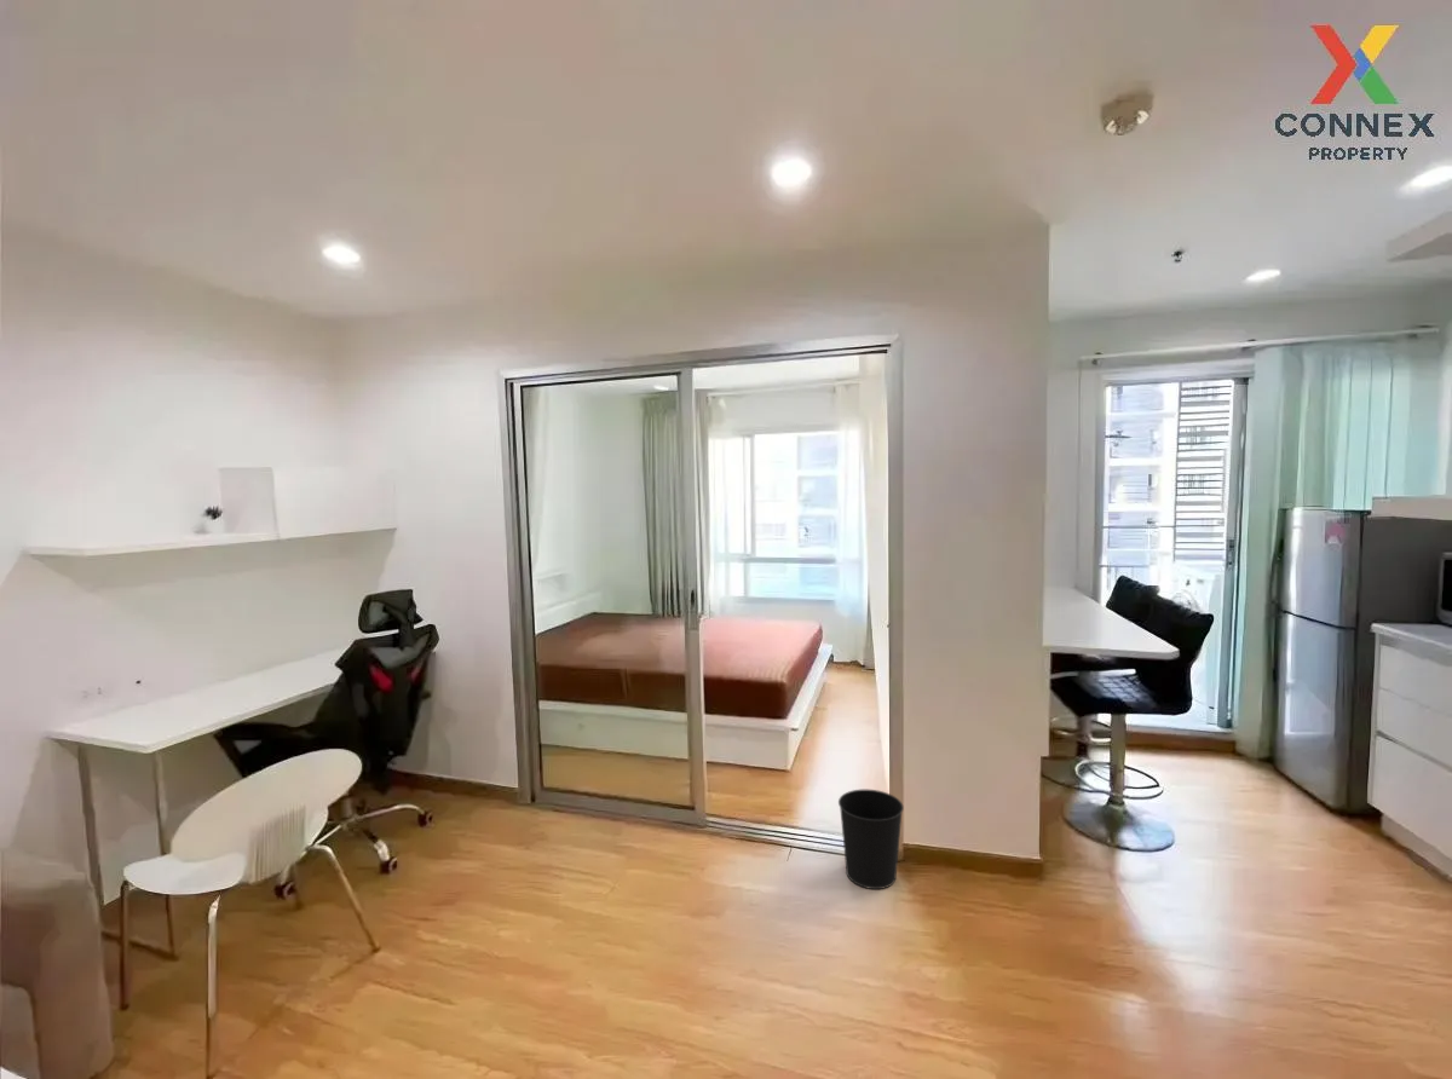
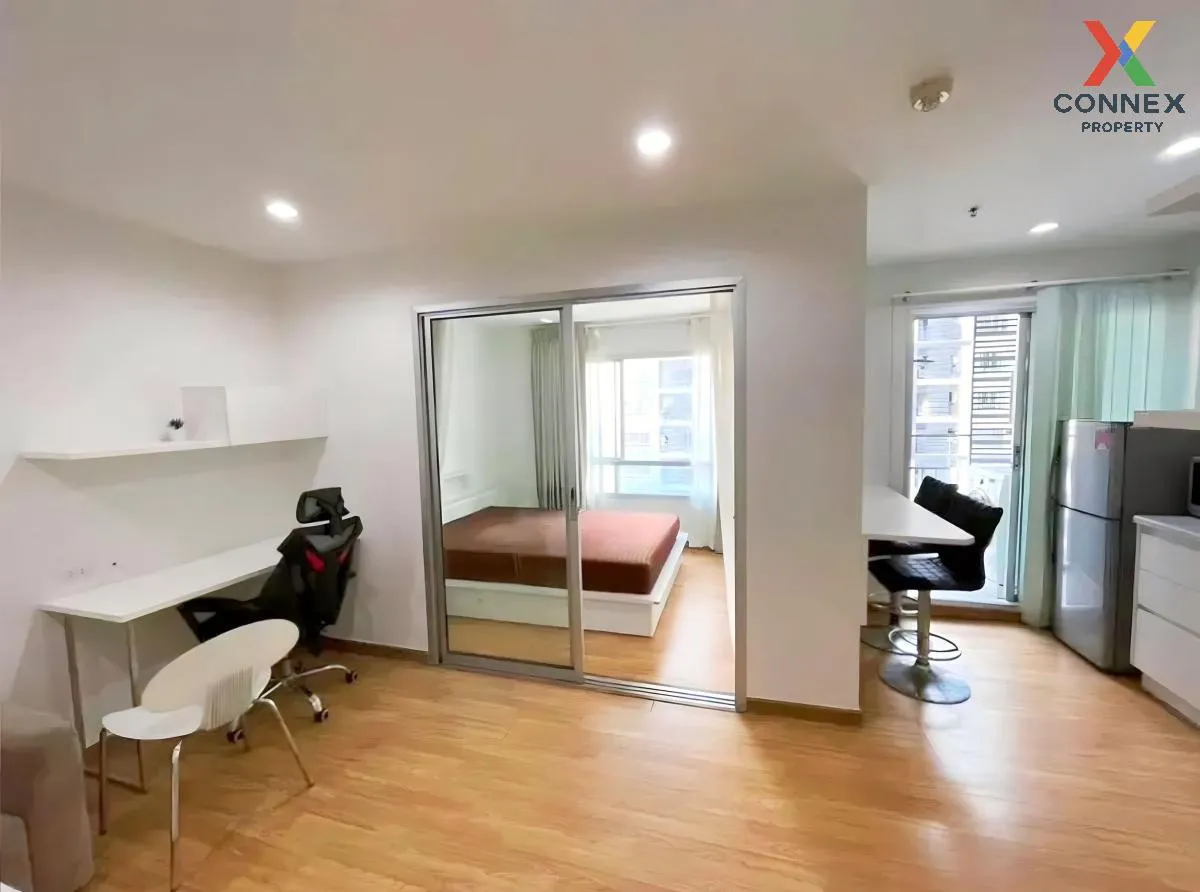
- wastebasket [837,789,905,890]
